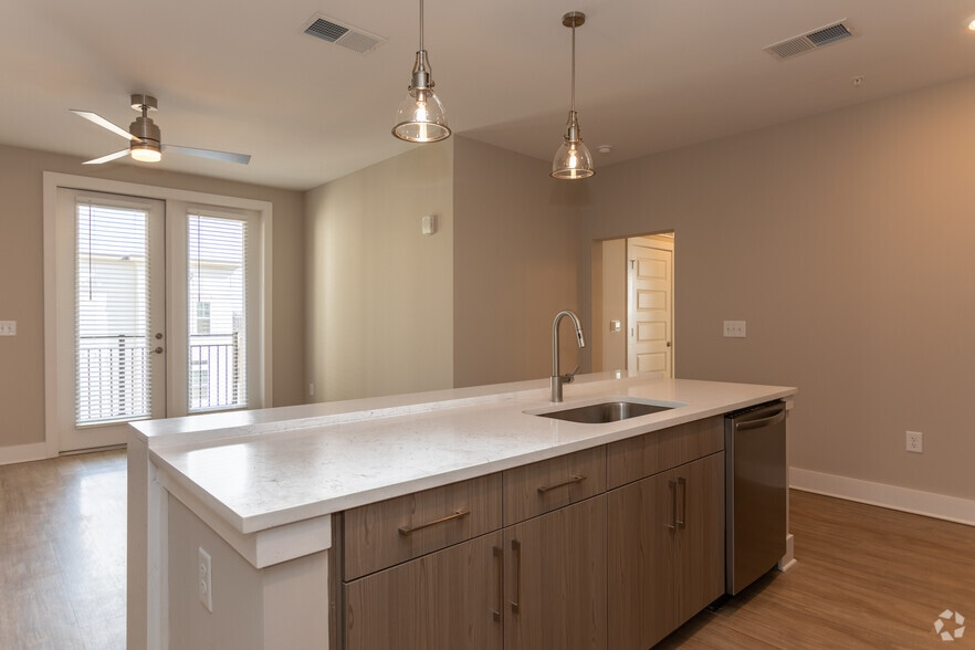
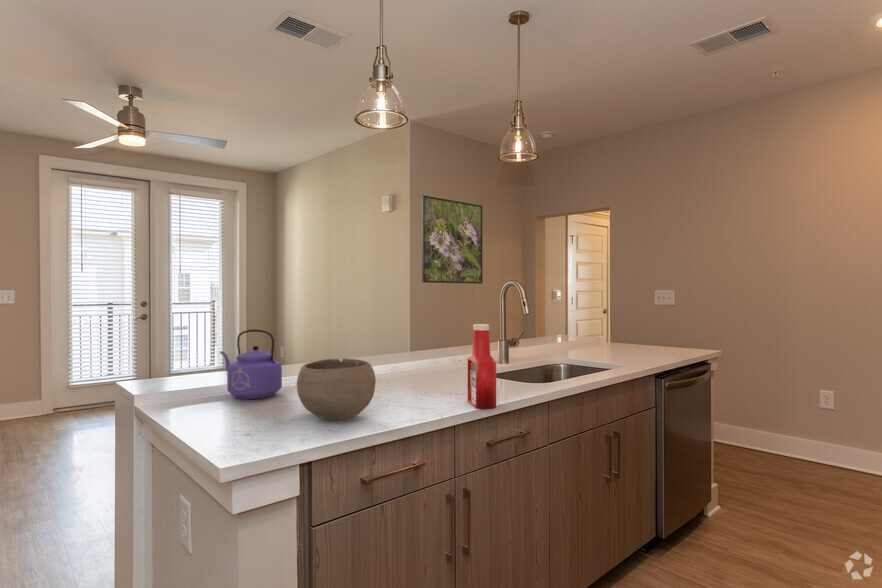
+ soap bottle [467,323,497,410]
+ kettle [219,328,283,400]
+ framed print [421,194,483,285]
+ bowl [296,357,377,421]
